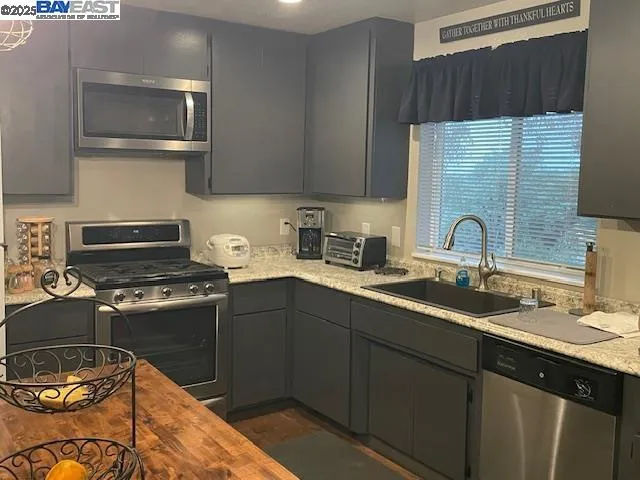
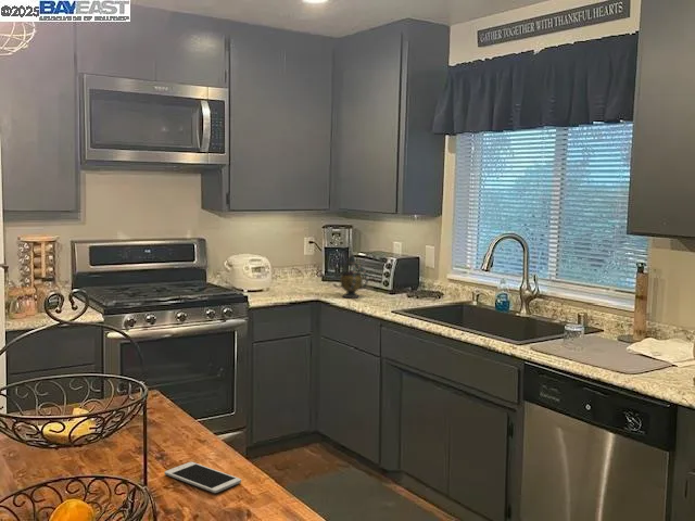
+ cell phone [163,461,242,494]
+ teapot [331,254,369,298]
